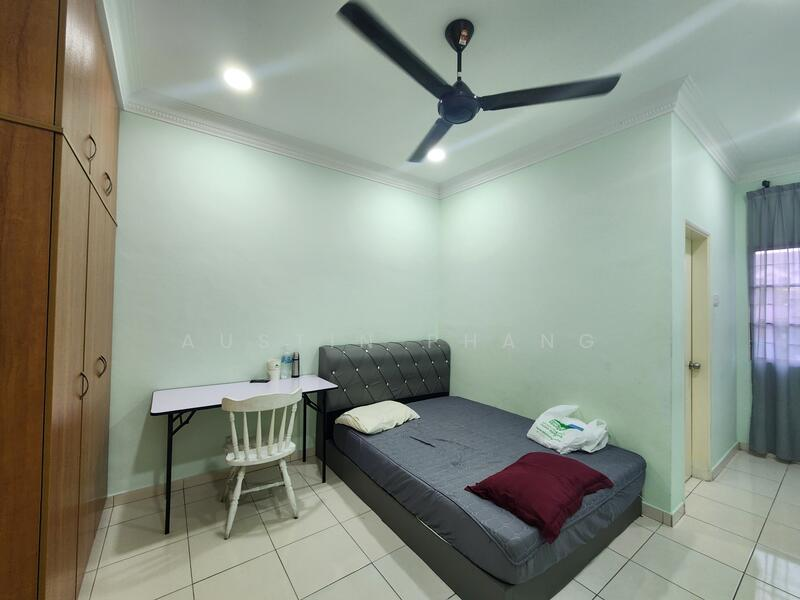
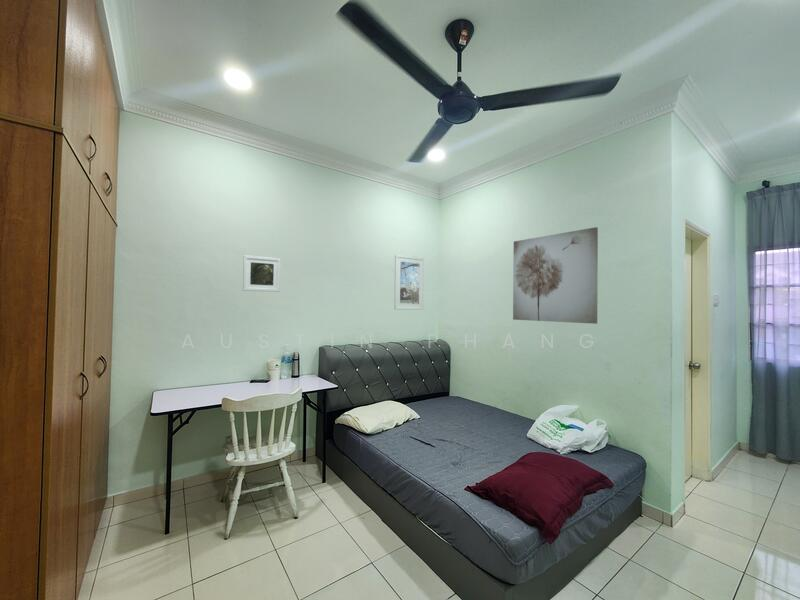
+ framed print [393,254,425,311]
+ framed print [242,254,281,293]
+ wall art [512,226,599,325]
